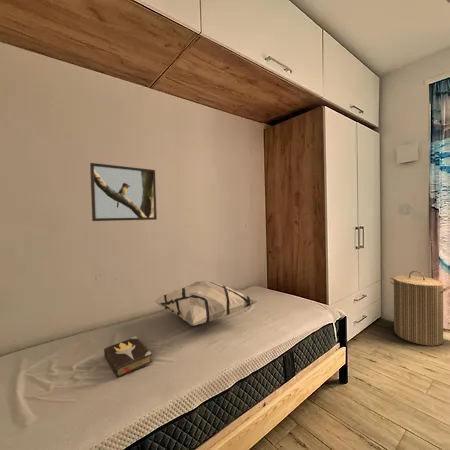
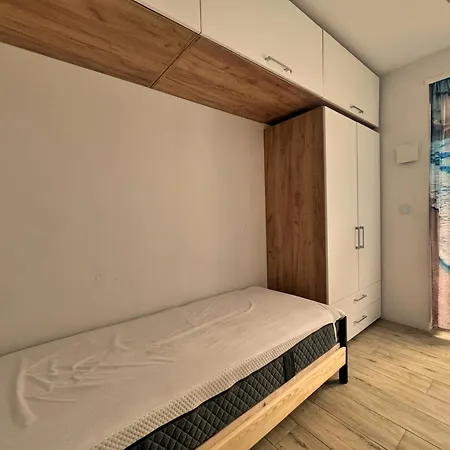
- laundry hamper [388,270,450,347]
- decorative pillow [154,280,260,326]
- hardback book [103,335,153,379]
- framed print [89,162,158,222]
